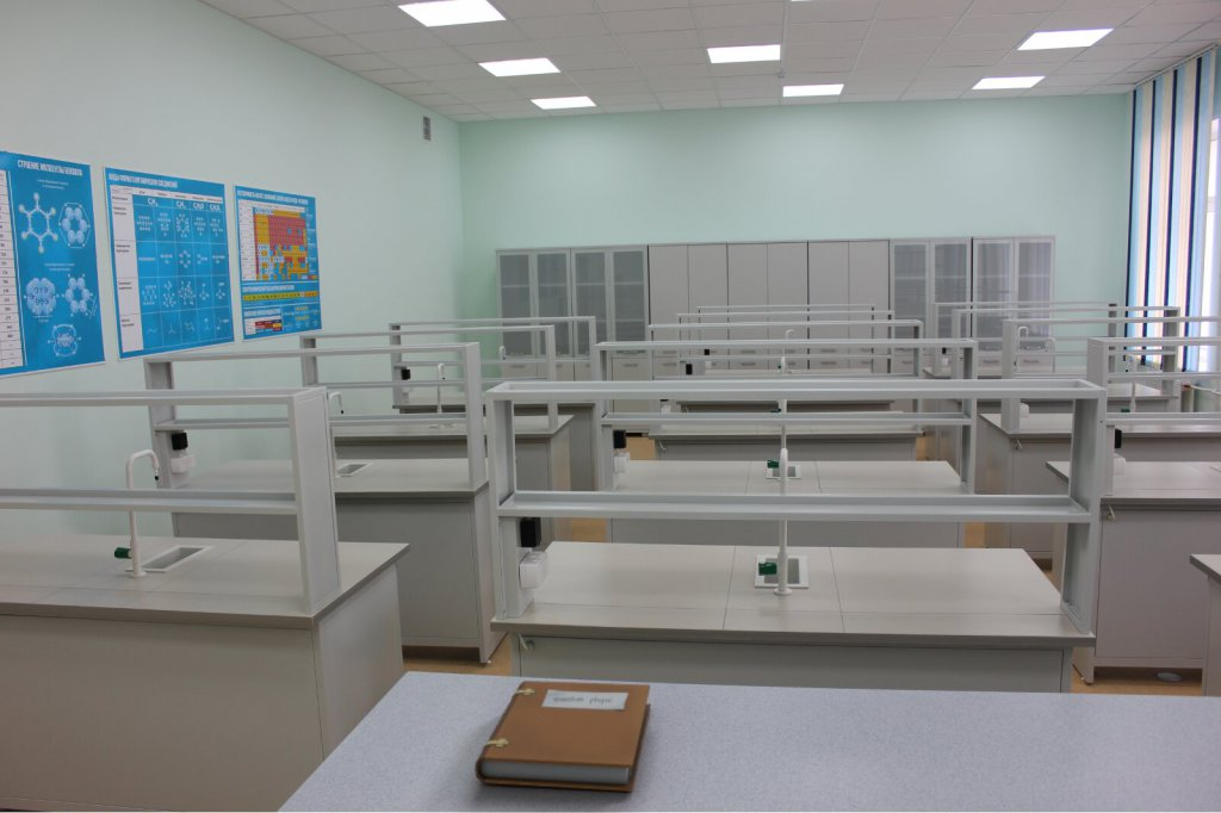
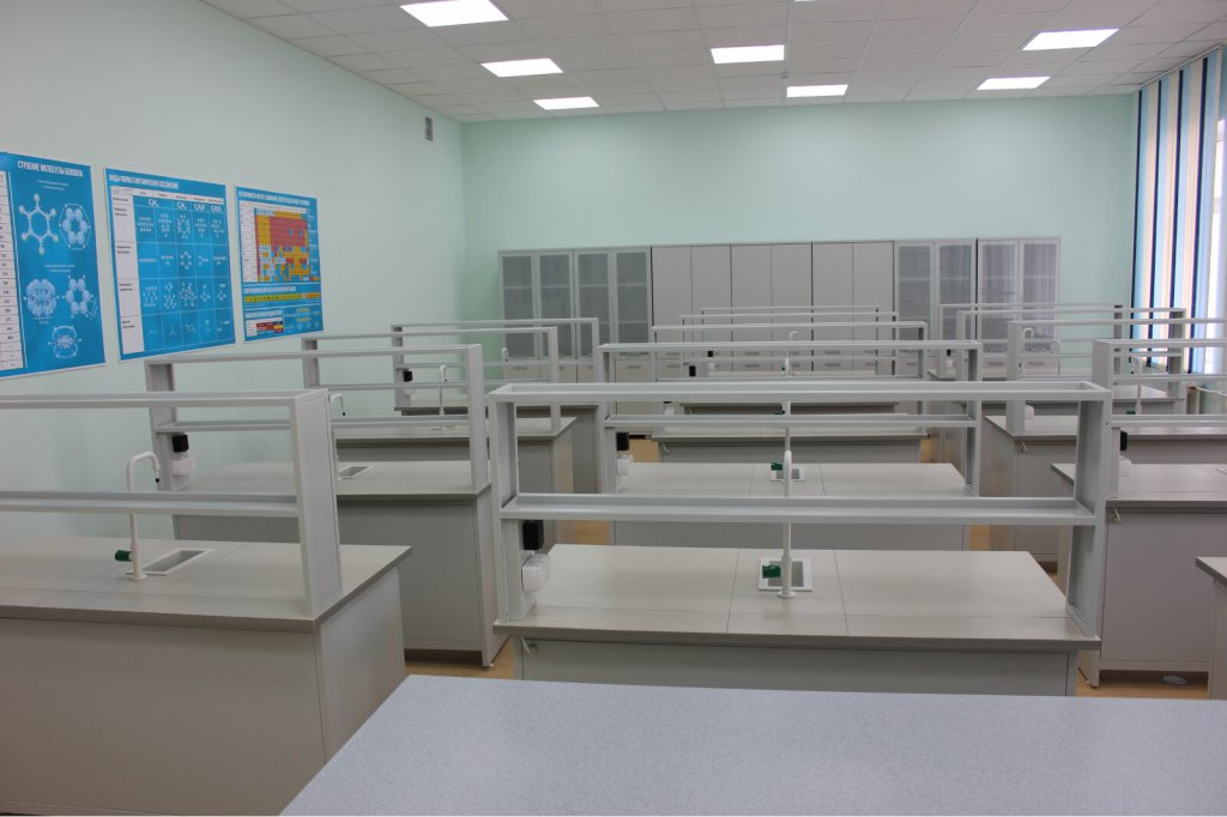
- notebook [473,679,651,793]
